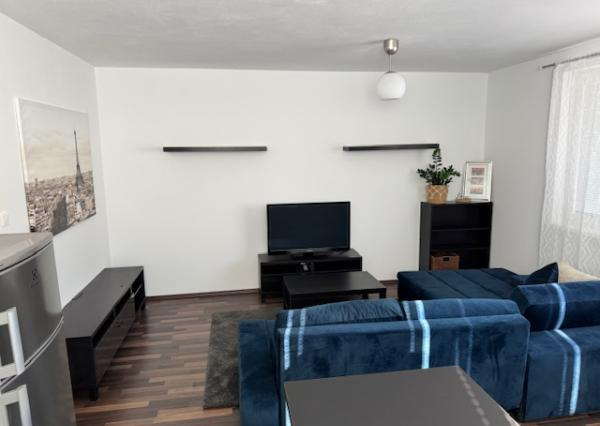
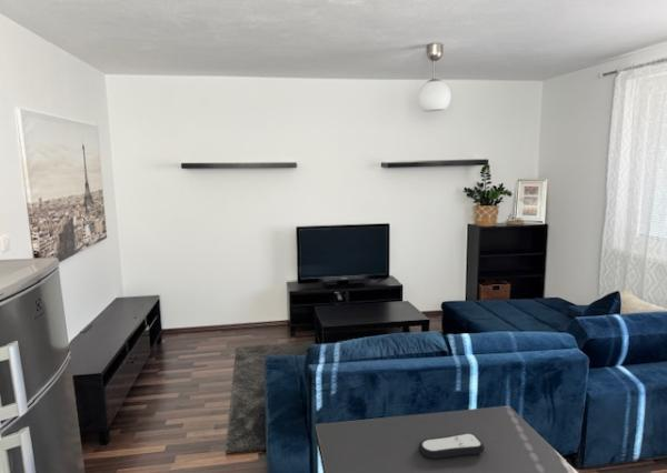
+ remote control [418,432,486,460]
